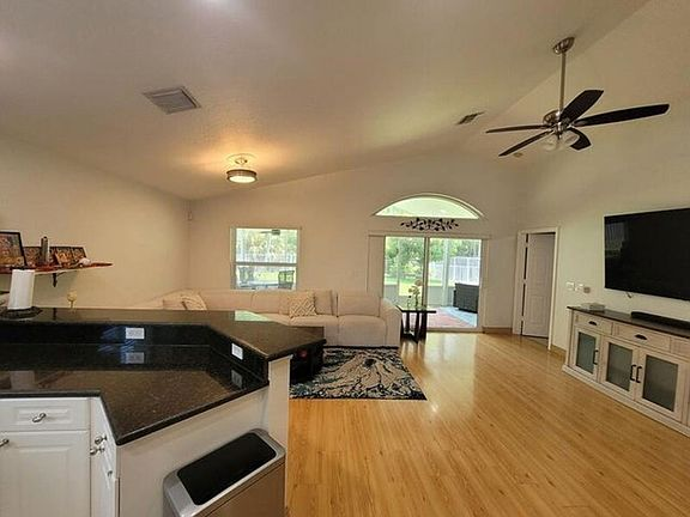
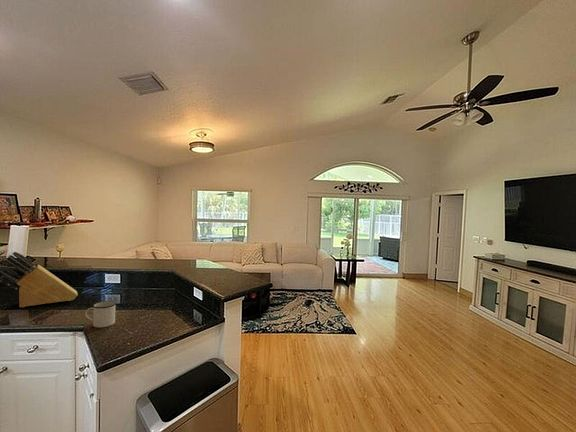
+ knife block [0,251,79,308]
+ mug [84,300,117,328]
